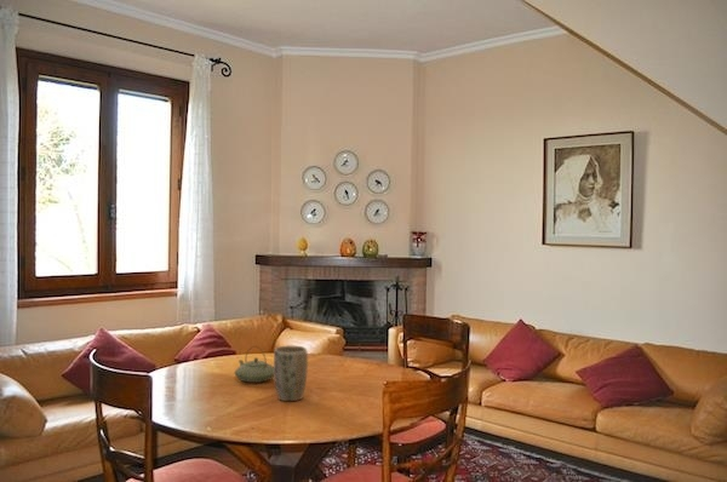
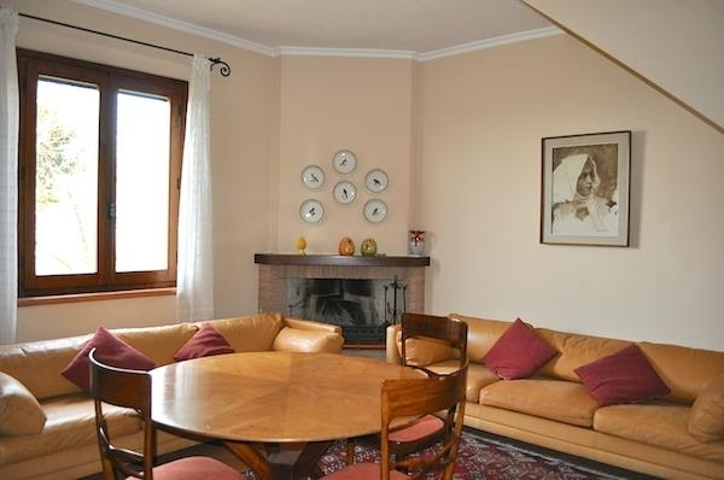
- plant pot [273,345,309,402]
- teapot [233,345,274,384]
